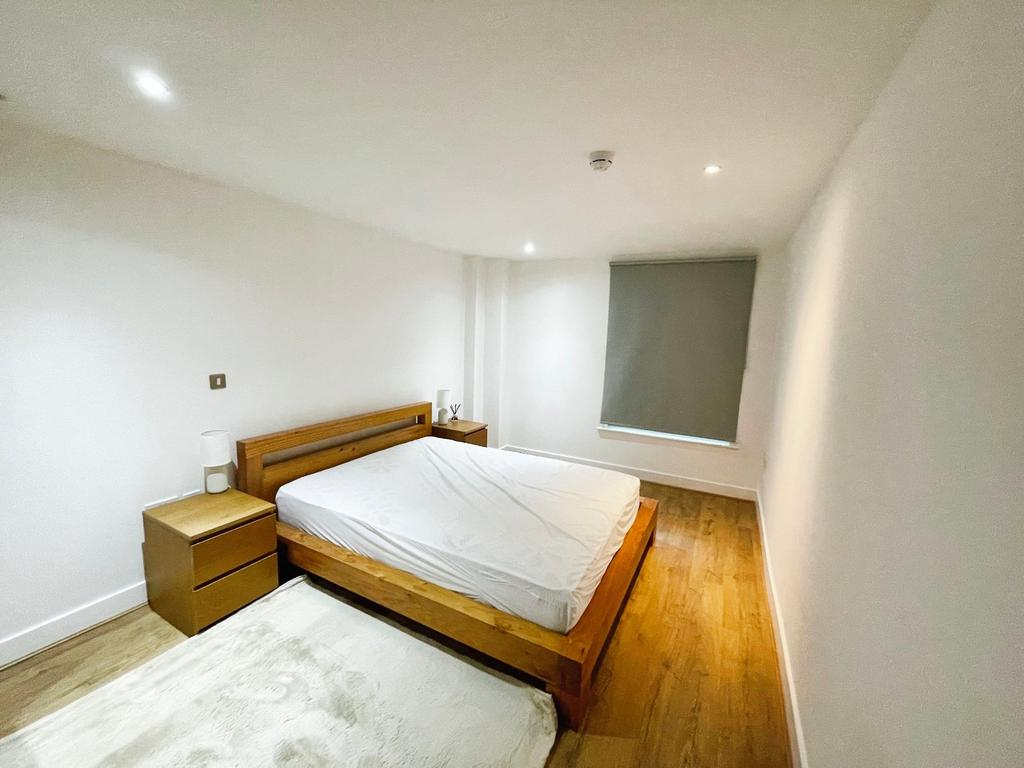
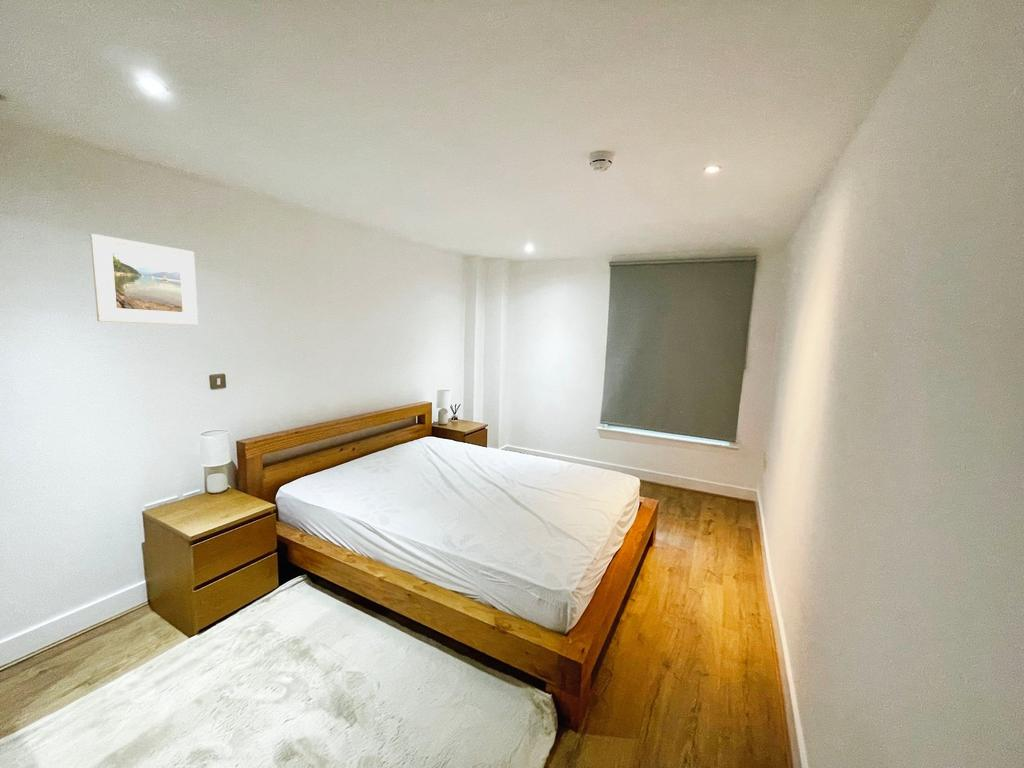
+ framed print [89,233,199,326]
